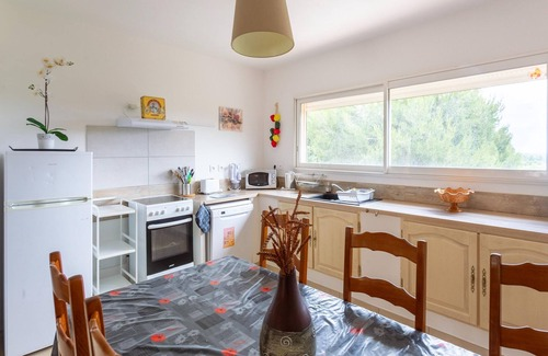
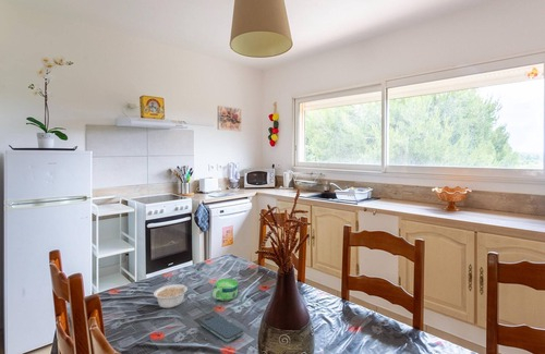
+ legume [153,281,193,309]
+ smartphone [199,314,244,343]
+ cup [211,278,239,303]
